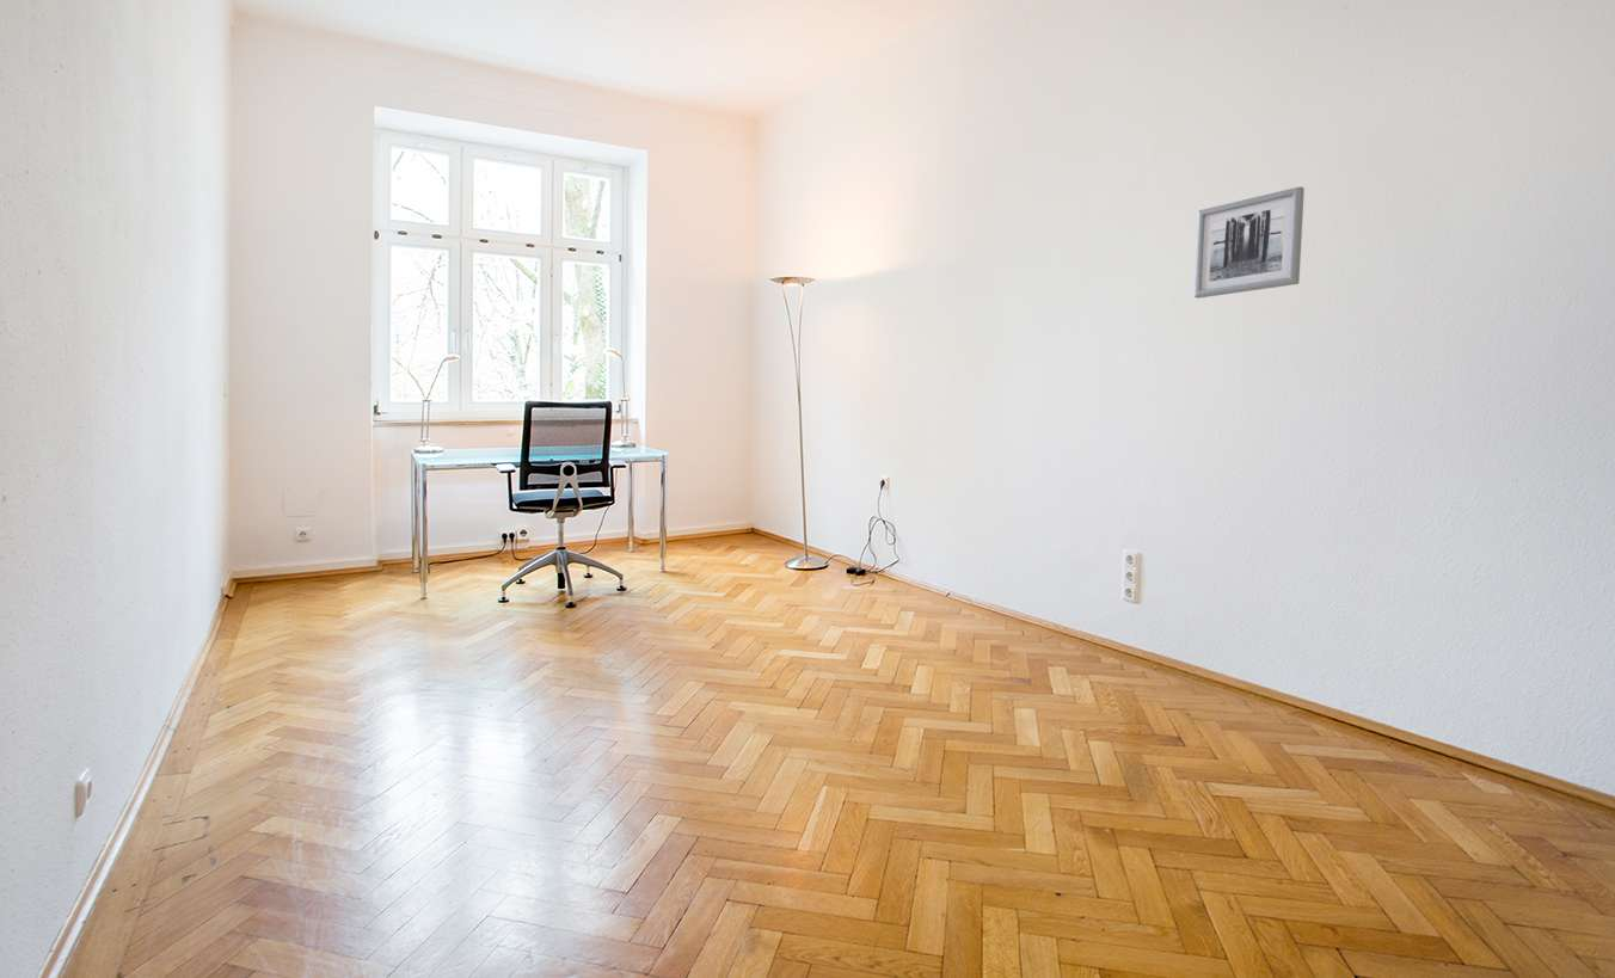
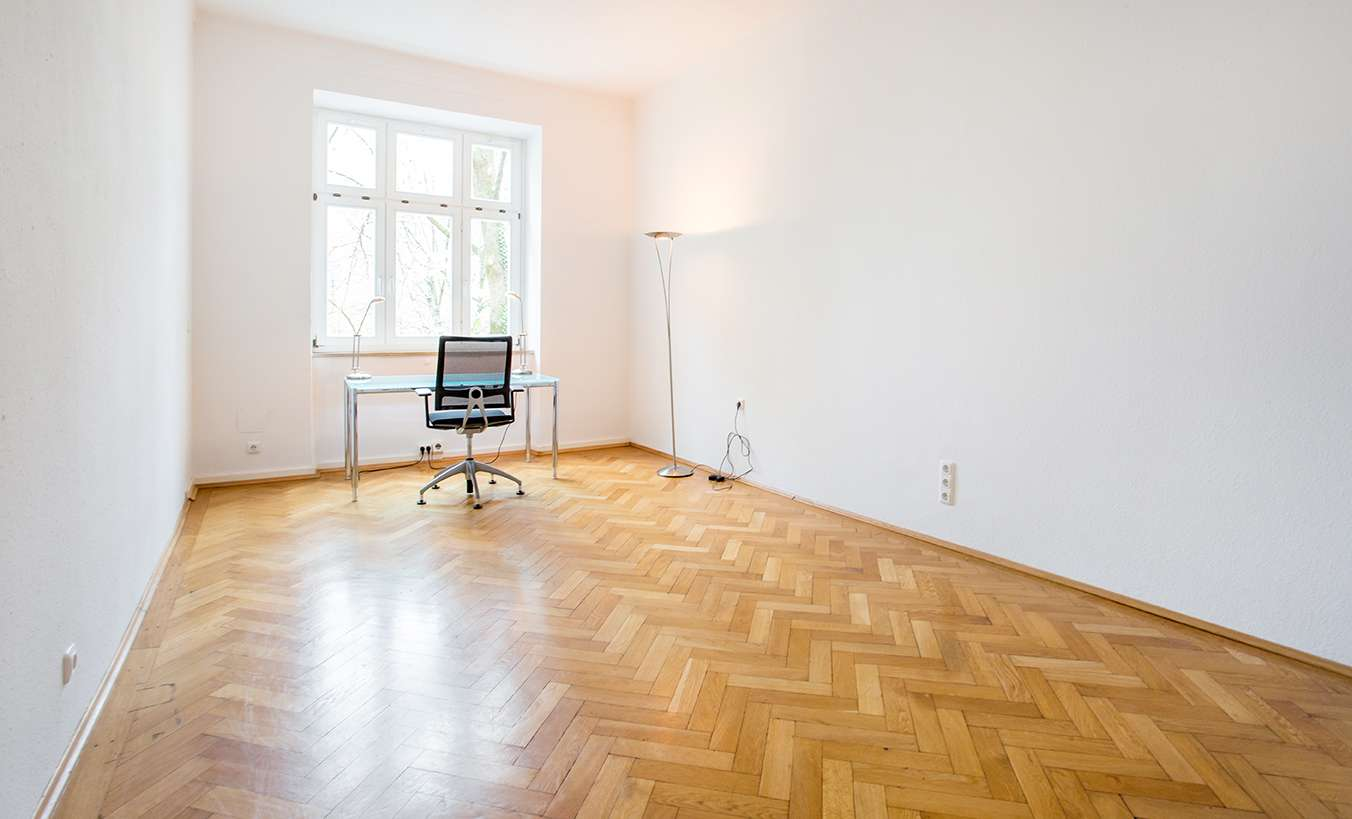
- wall art [1193,185,1306,300]
